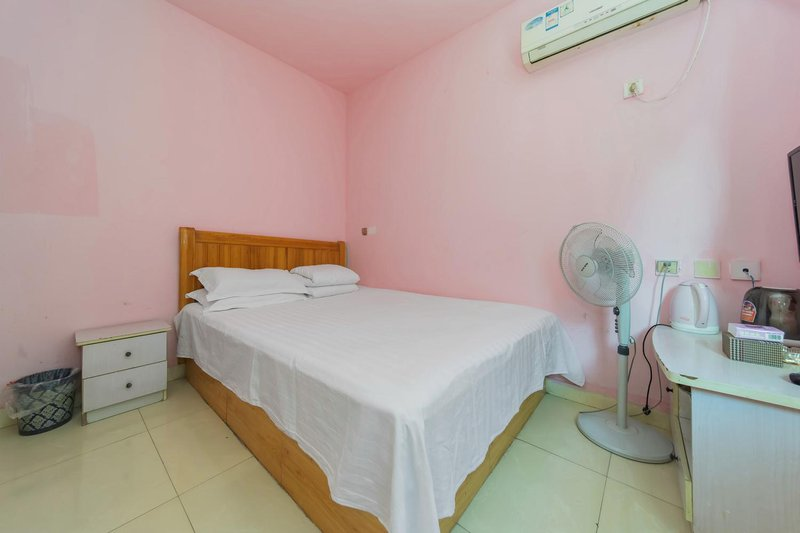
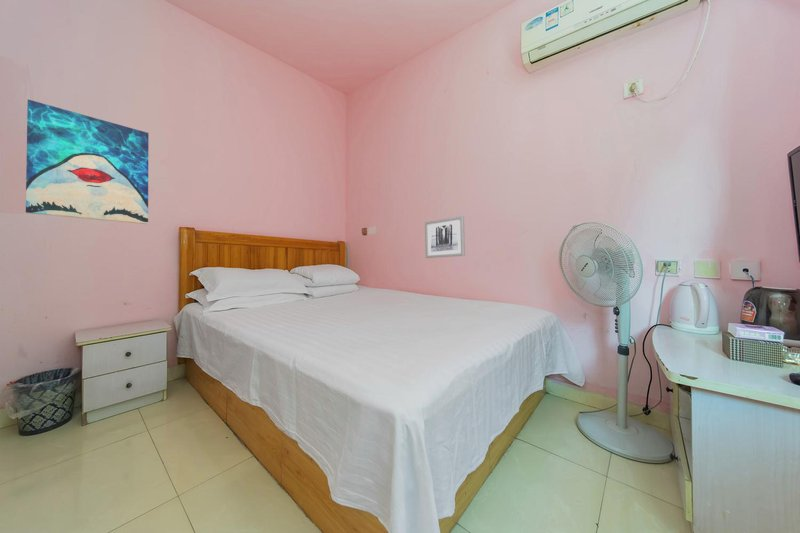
+ wall art [424,215,466,259]
+ wall art [25,99,149,225]
